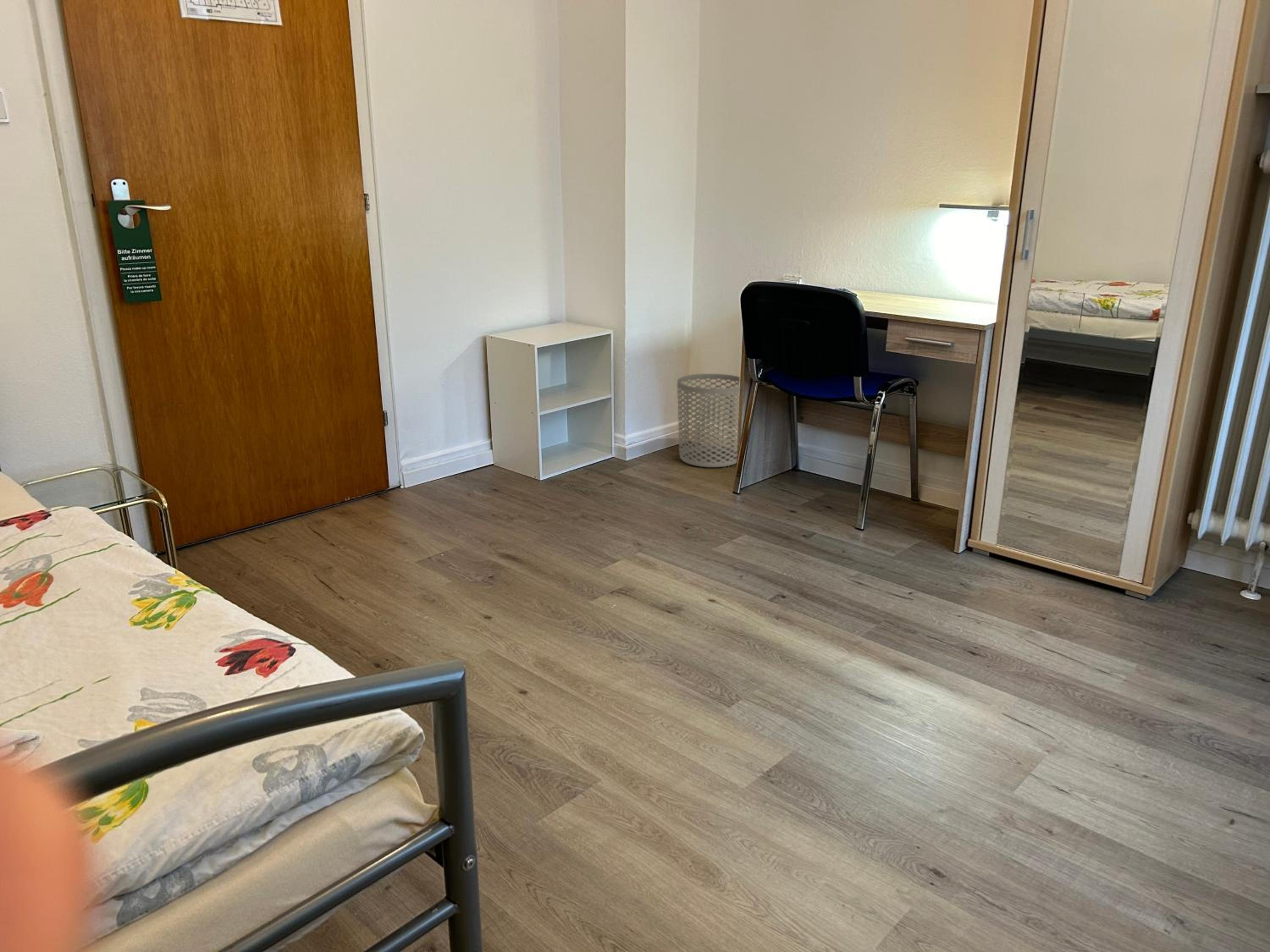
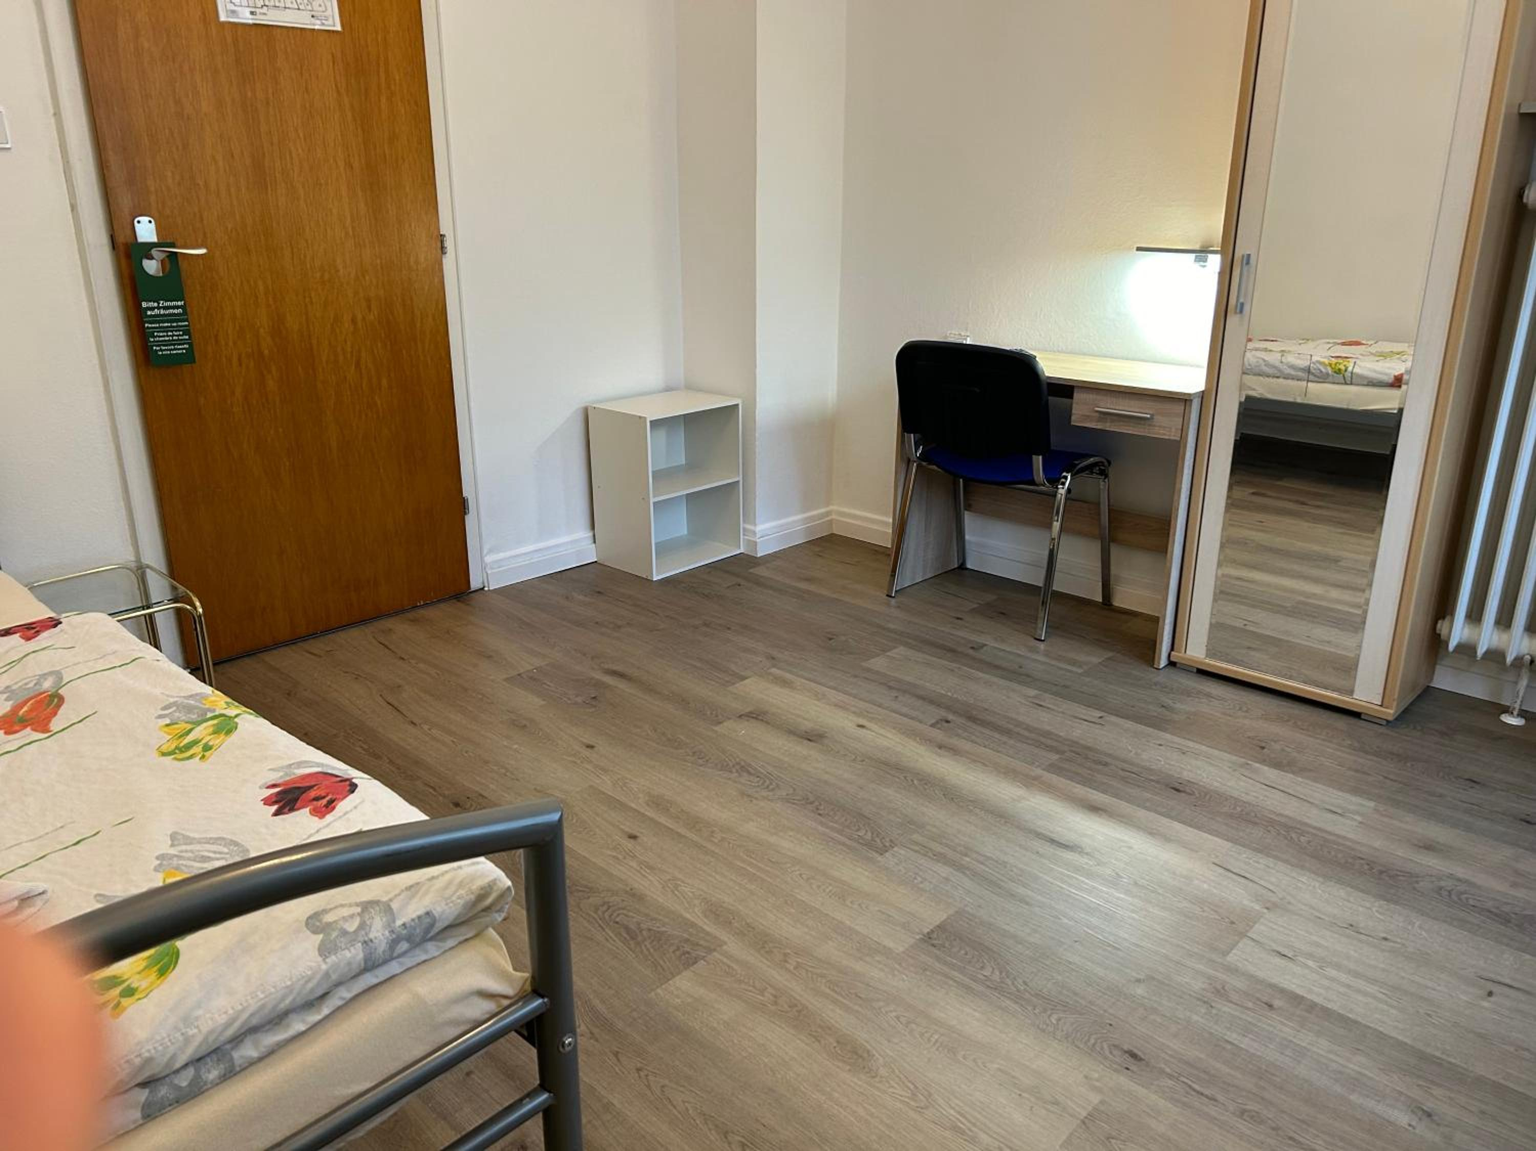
- waste bin [677,373,740,468]
